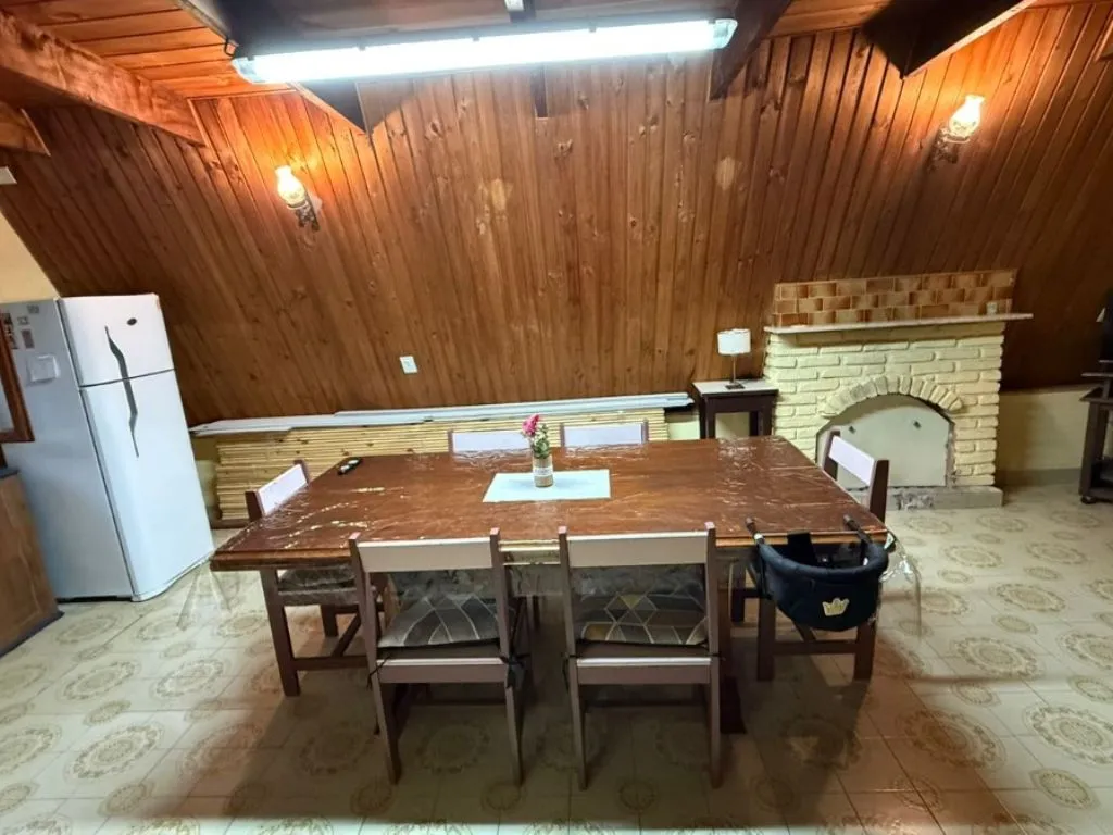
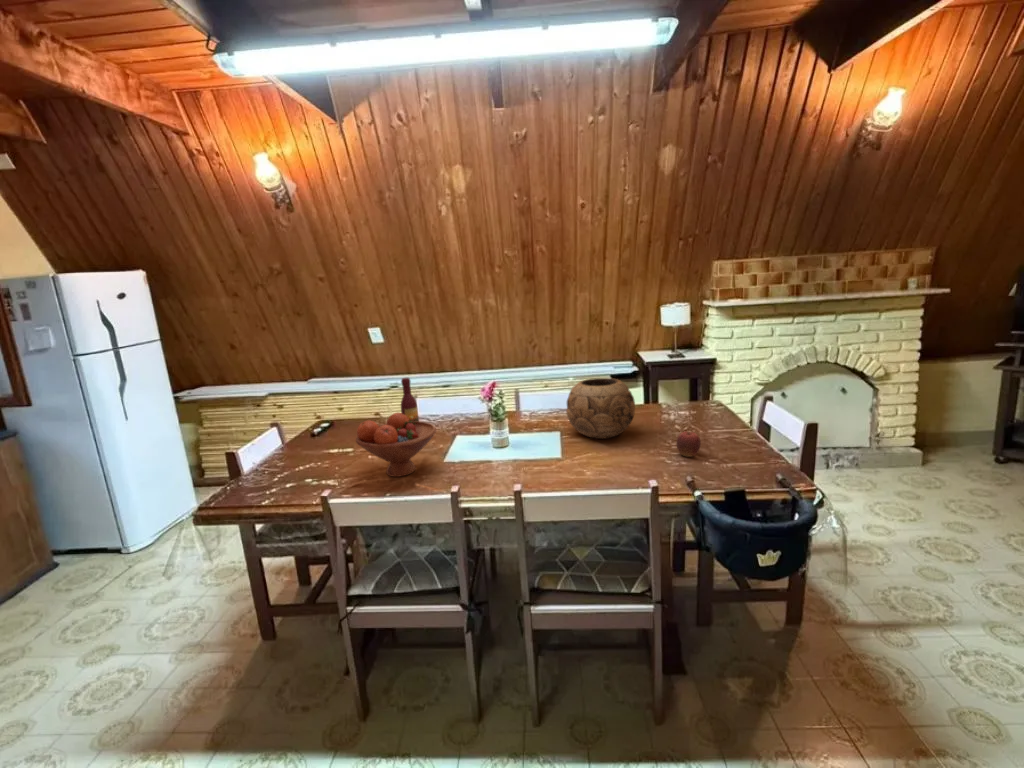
+ wine bottle [400,377,420,422]
+ decorative bowl [565,377,636,440]
+ apple [675,431,702,458]
+ fruit bowl [355,412,437,478]
